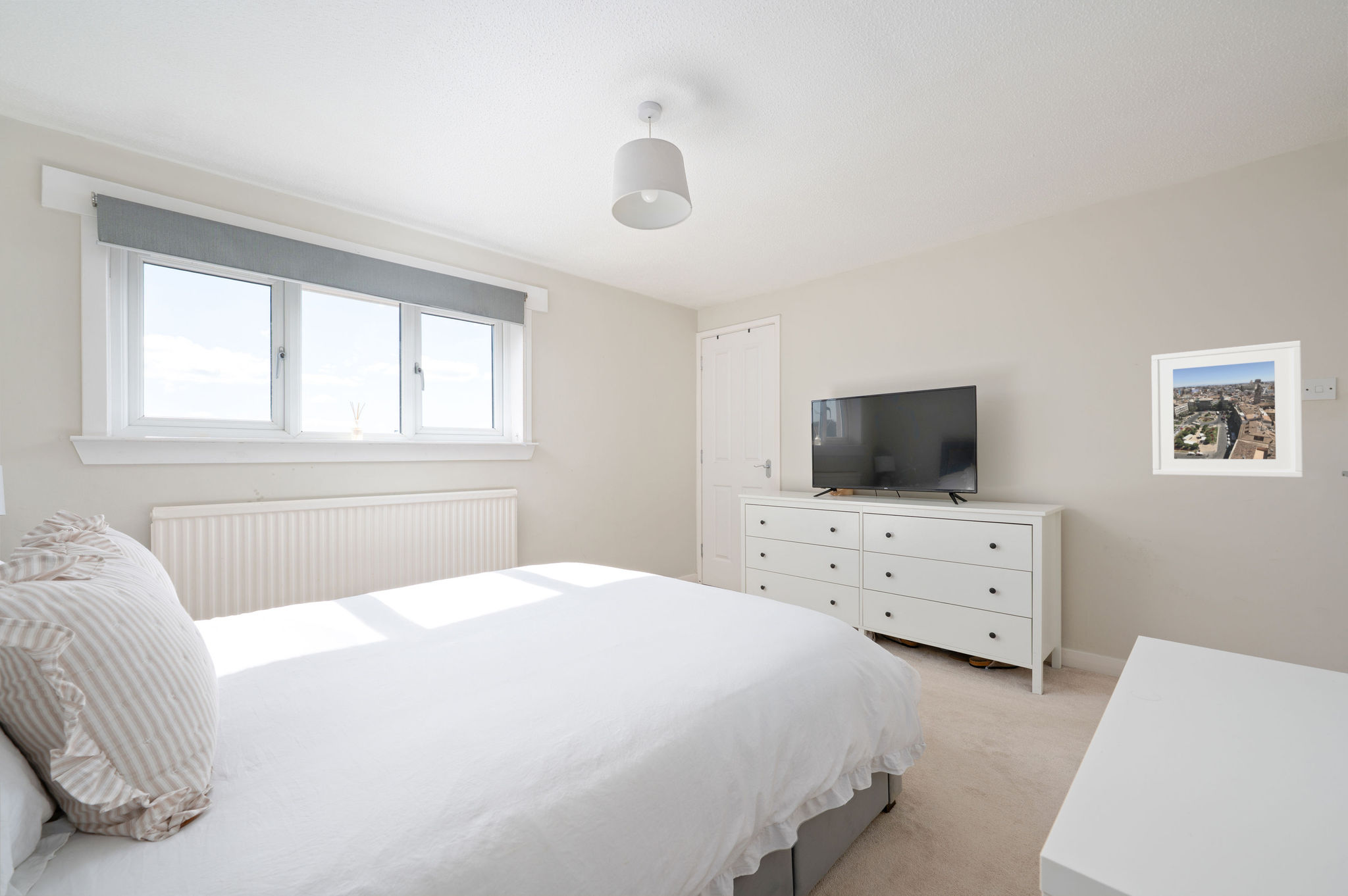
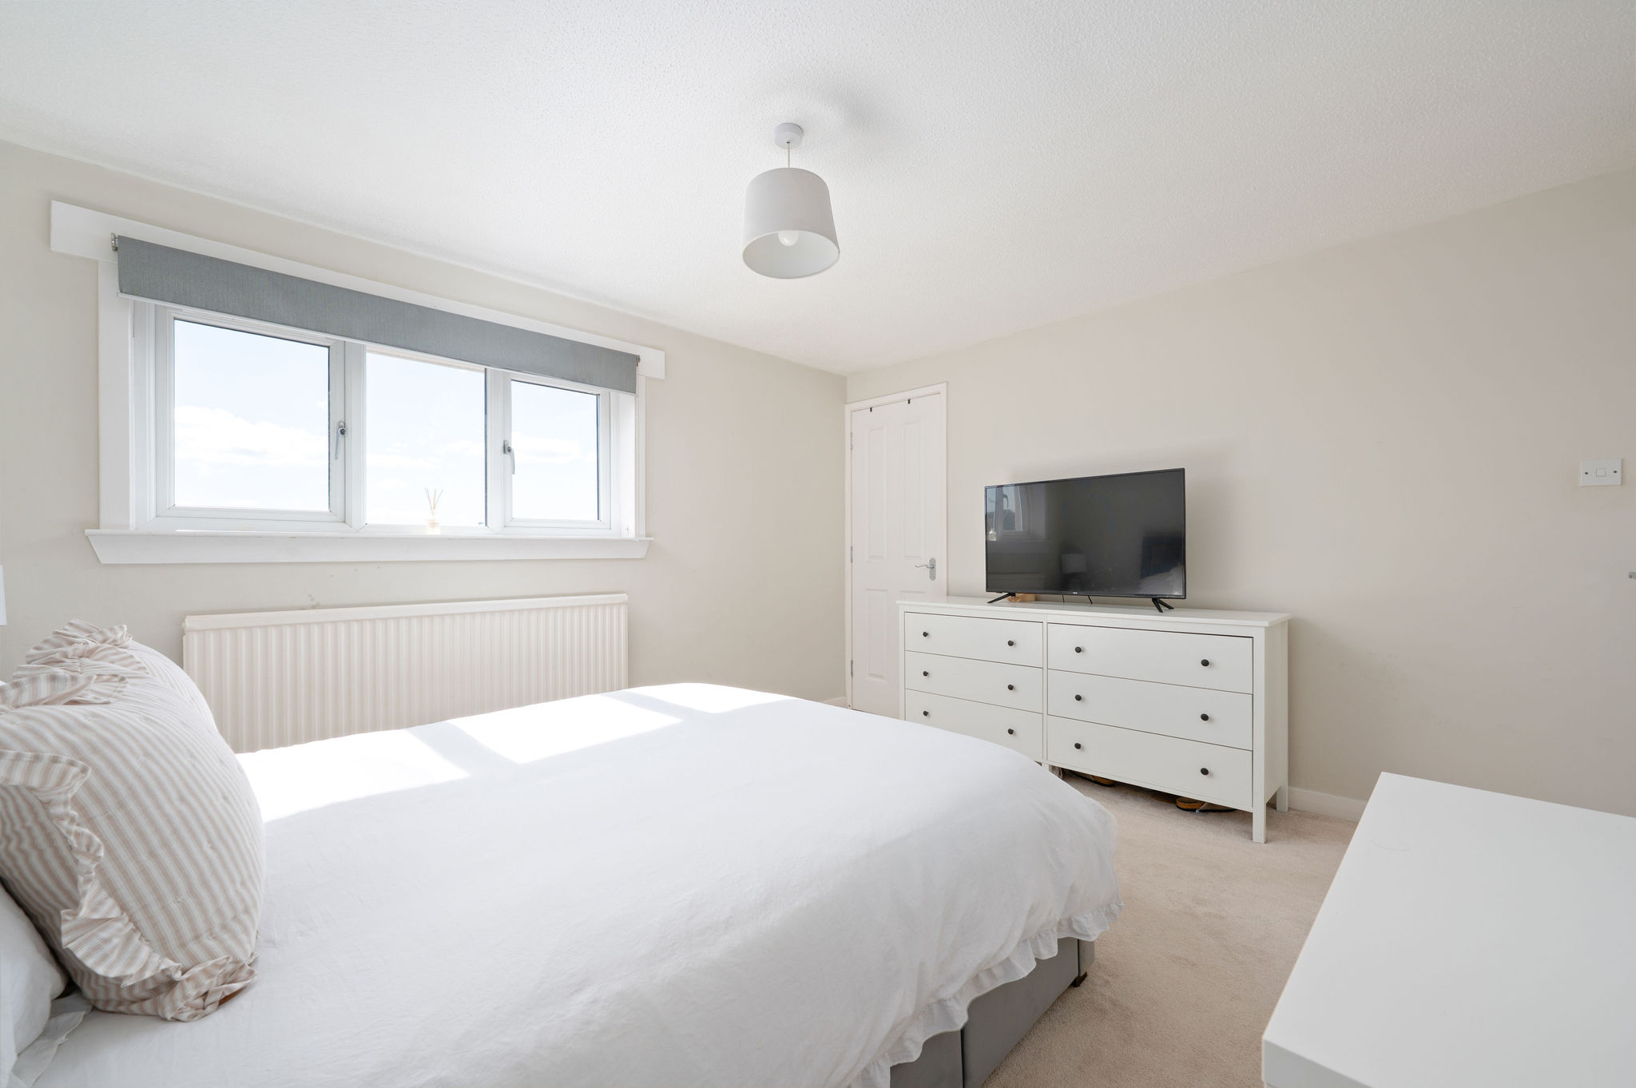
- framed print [1151,340,1303,478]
